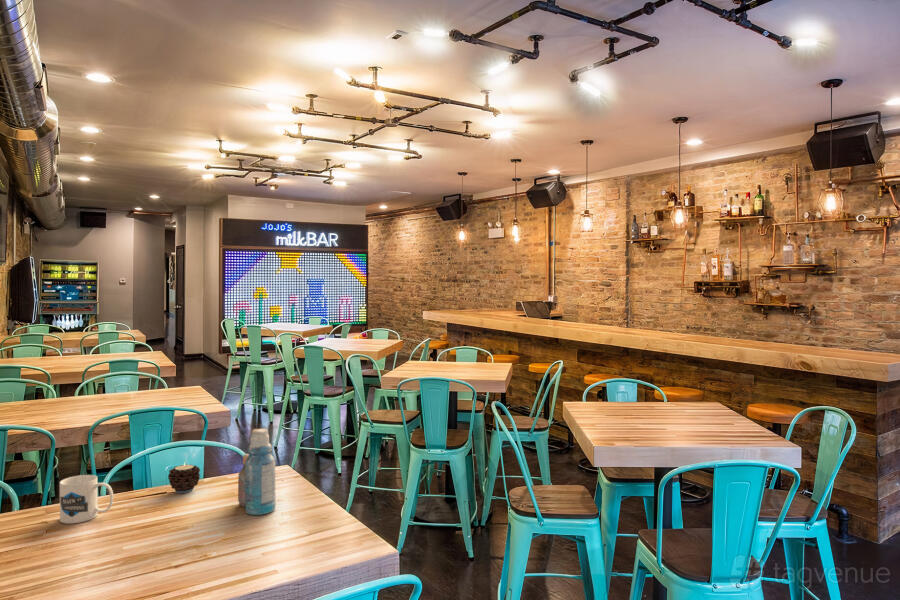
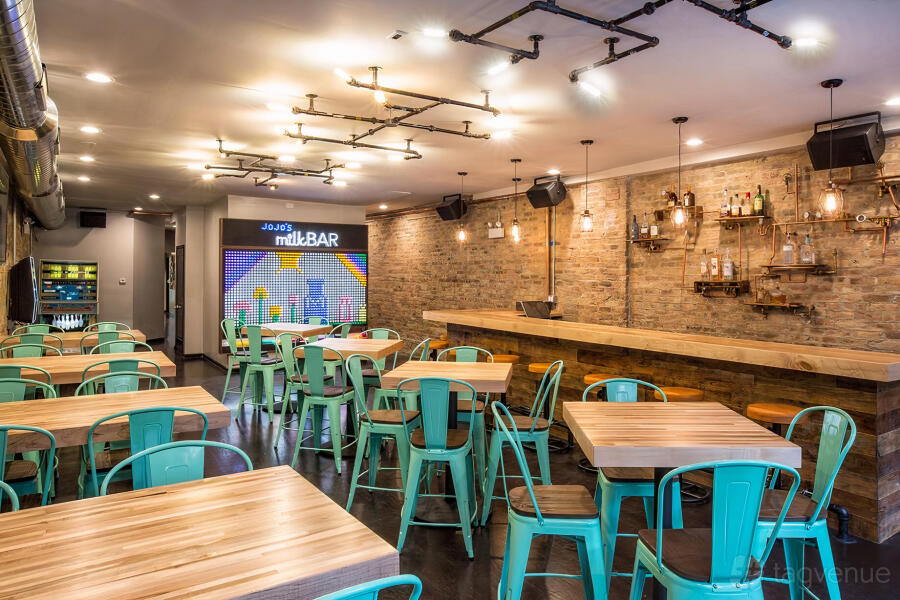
- mug [59,474,114,525]
- candle [167,461,201,494]
- bottle [237,427,277,516]
